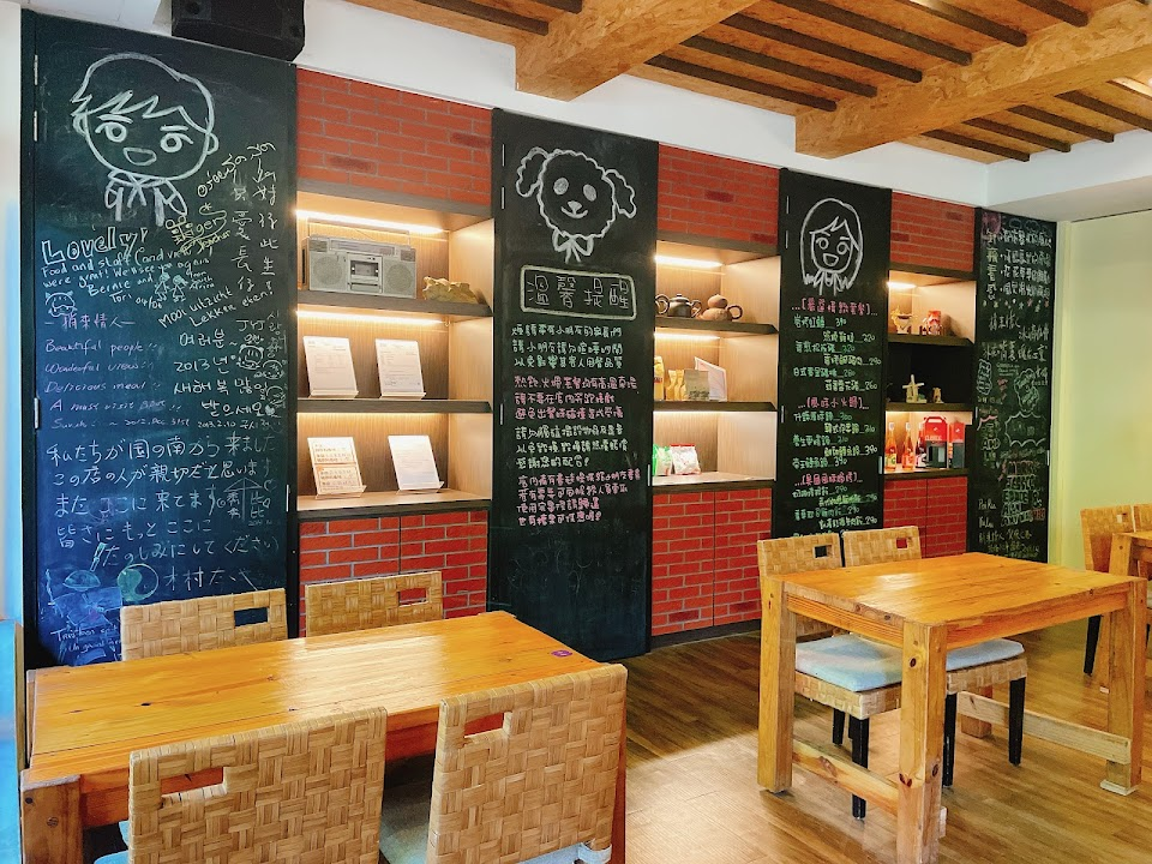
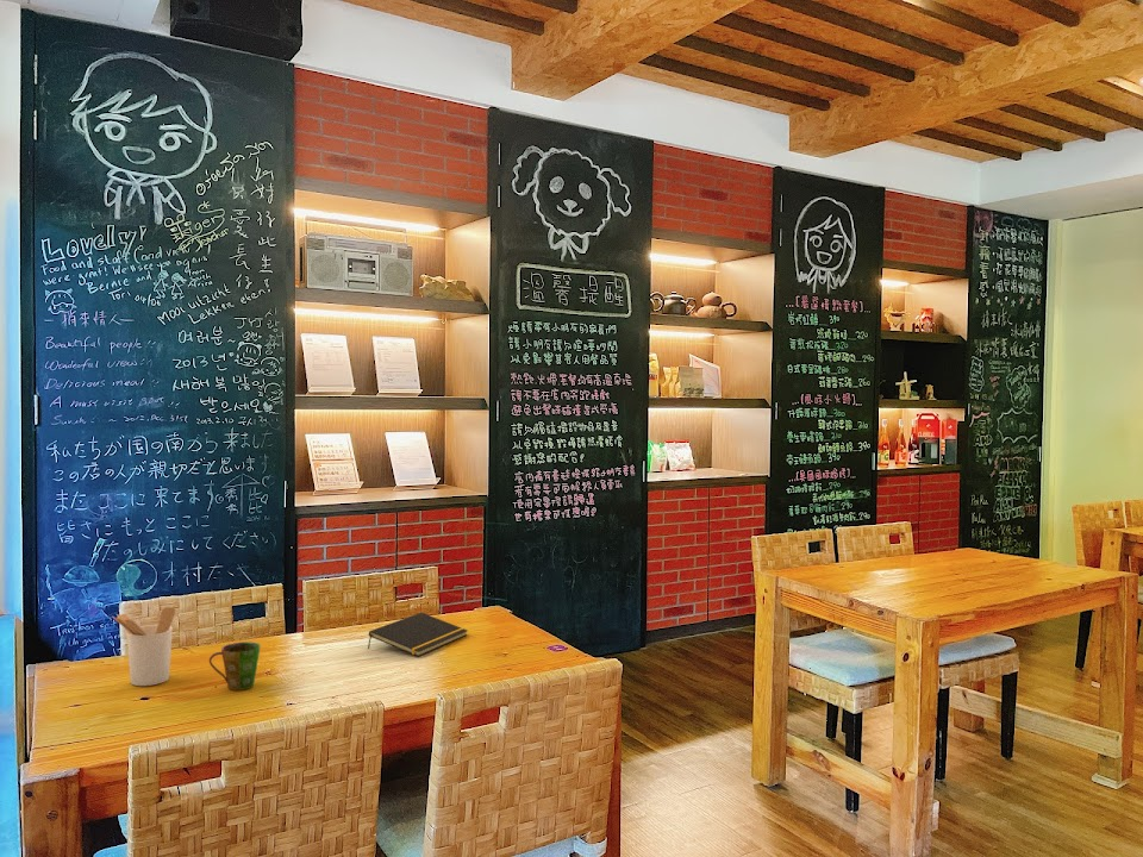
+ utensil holder [111,606,176,687]
+ notepad [367,612,468,657]
+ cup [208,640,262,692]
